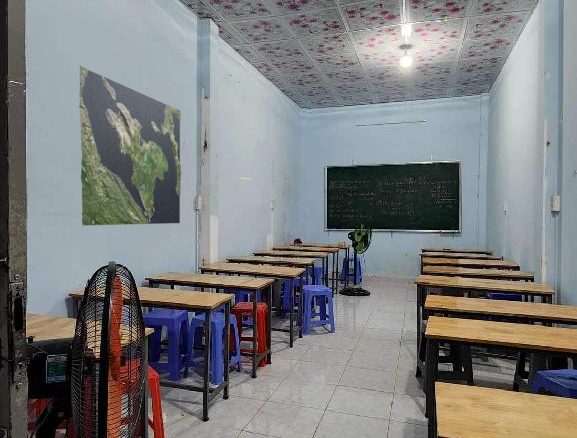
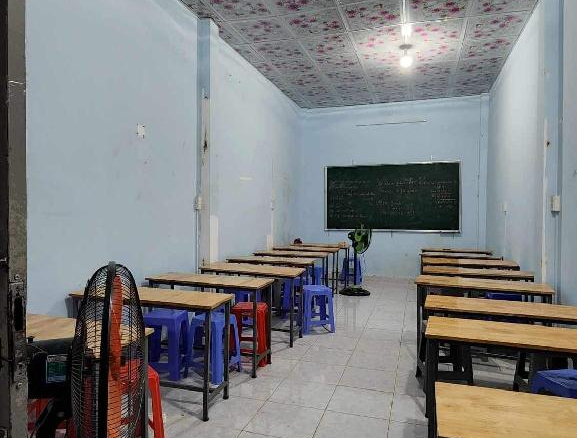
- world map [78,65,182,226]
